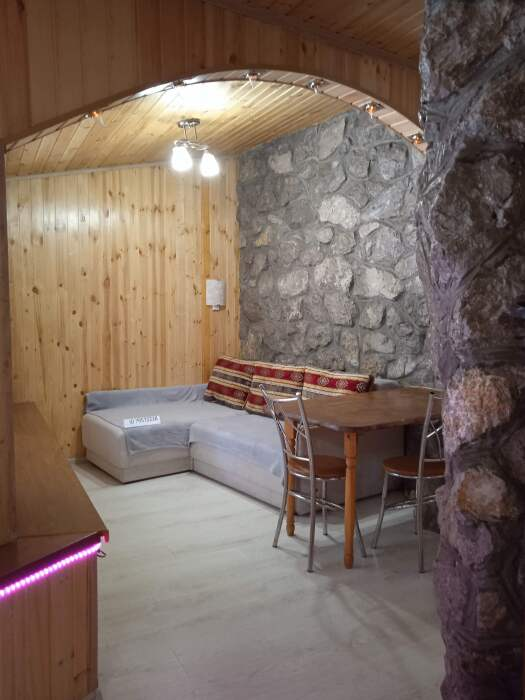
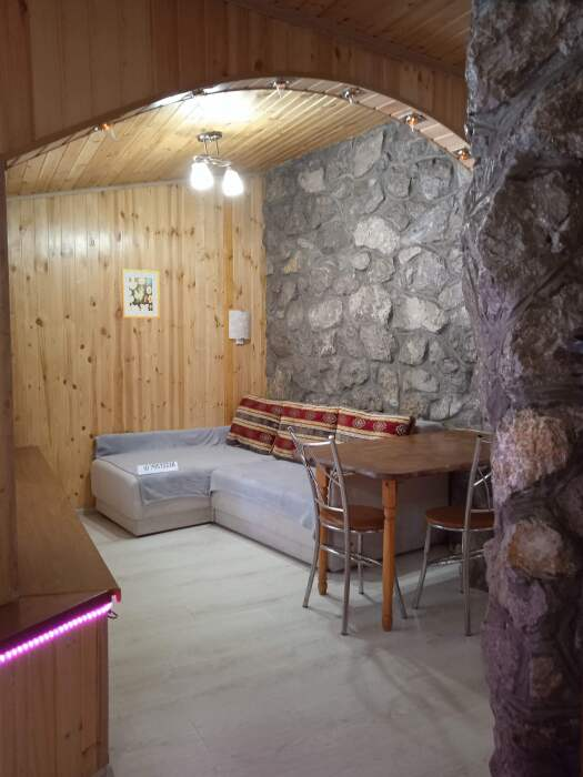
+ wall art [121,269,161,320]
